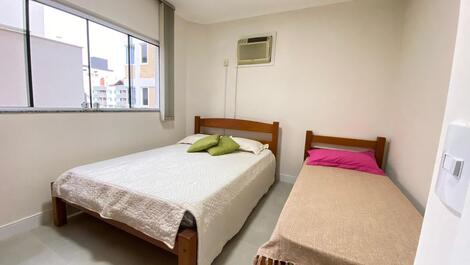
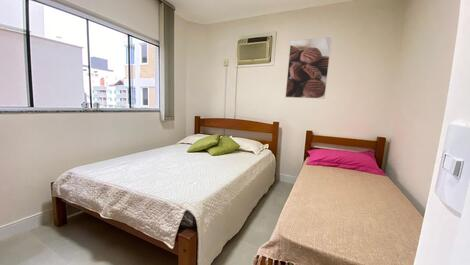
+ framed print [284,36,333,100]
